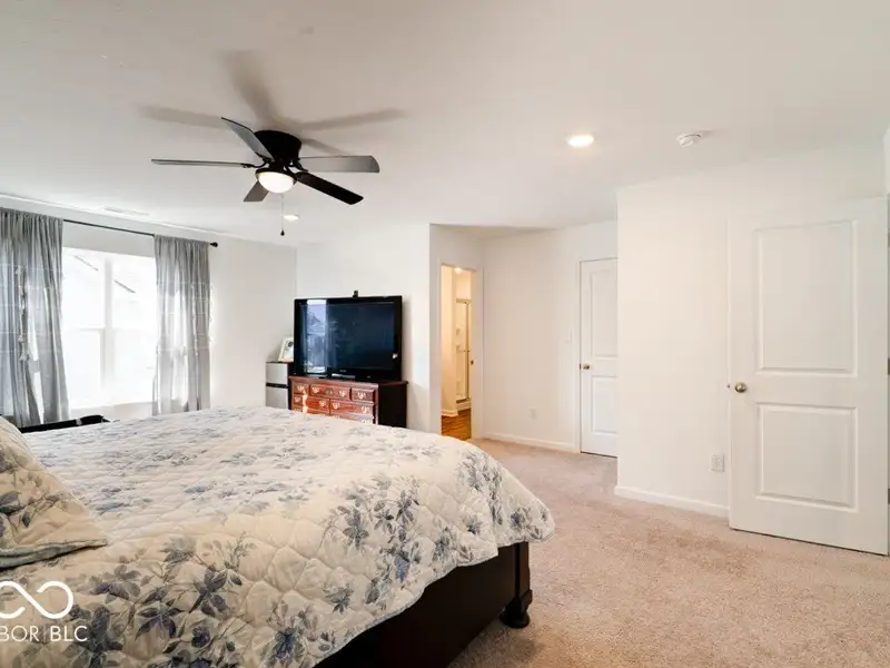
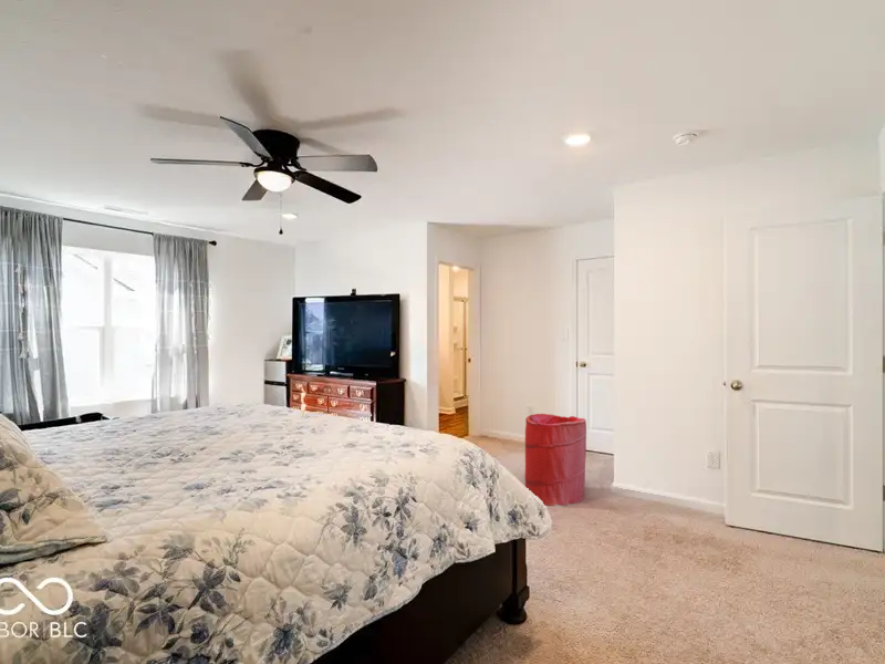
+ laundry hamper [524,413,587,508]
